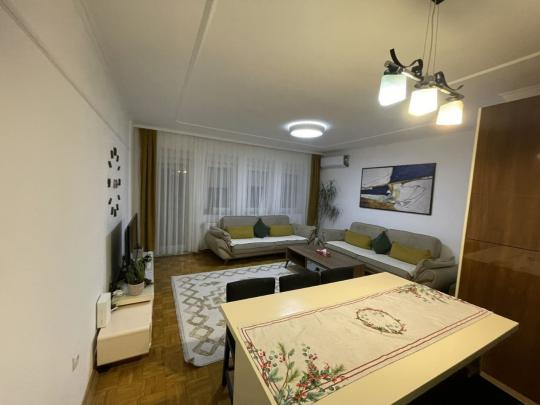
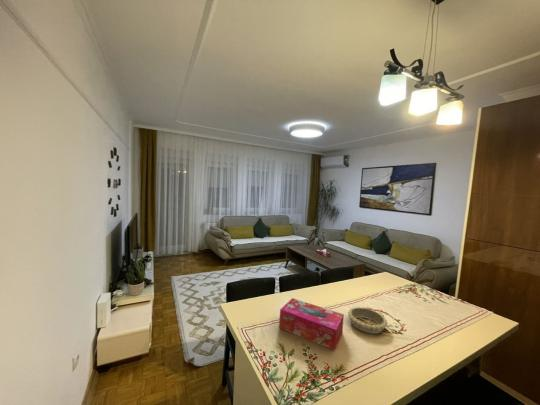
+ decorative bowl [347,306,388,335]
+ tissue box [278,297,345,352]
